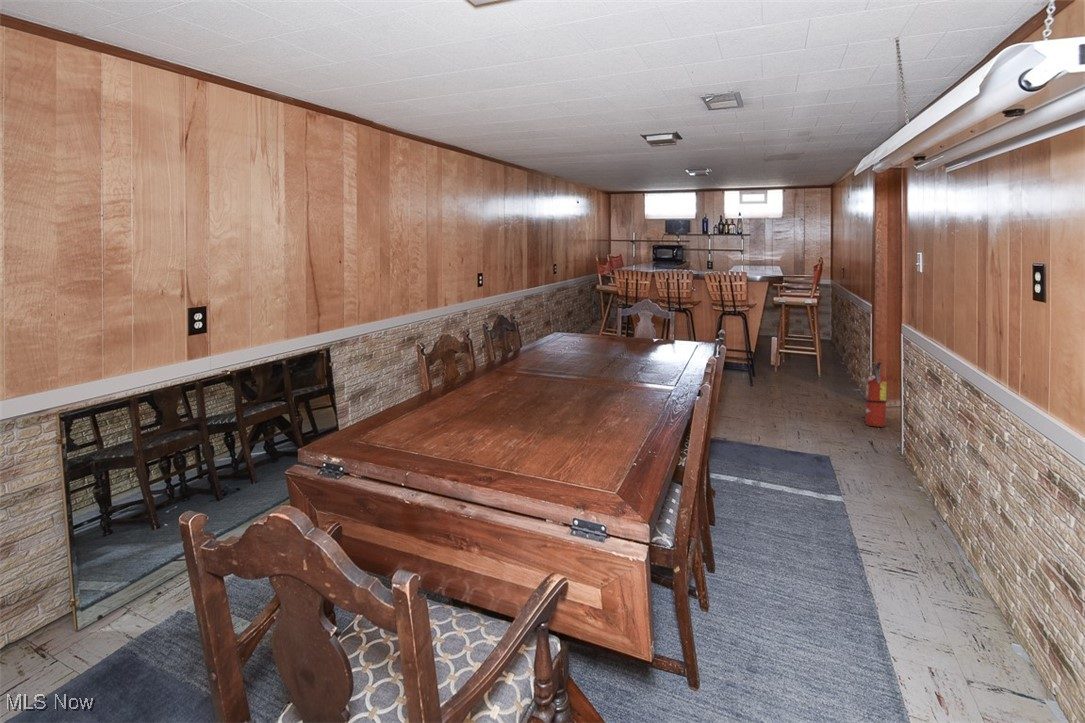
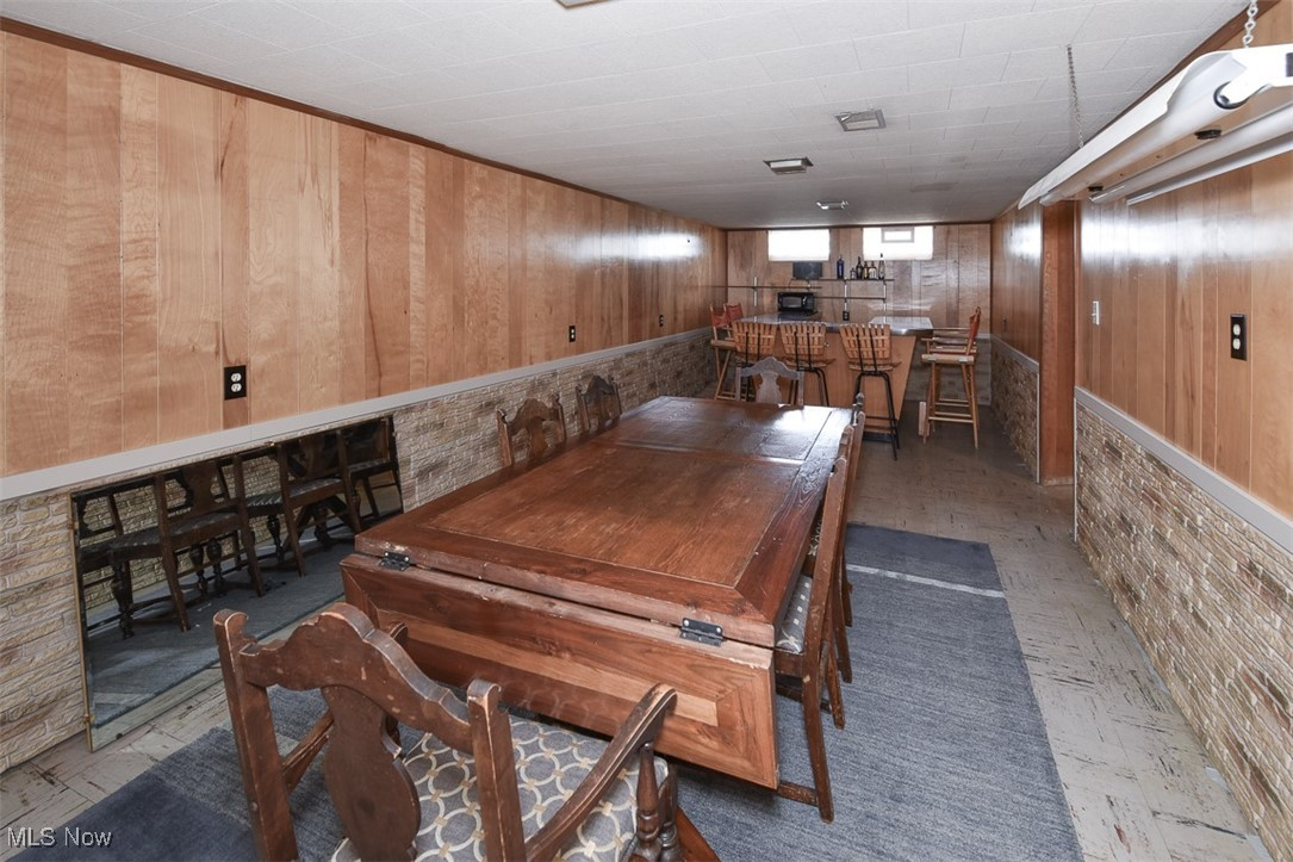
- fire extinguisher [860,360,888,427]
